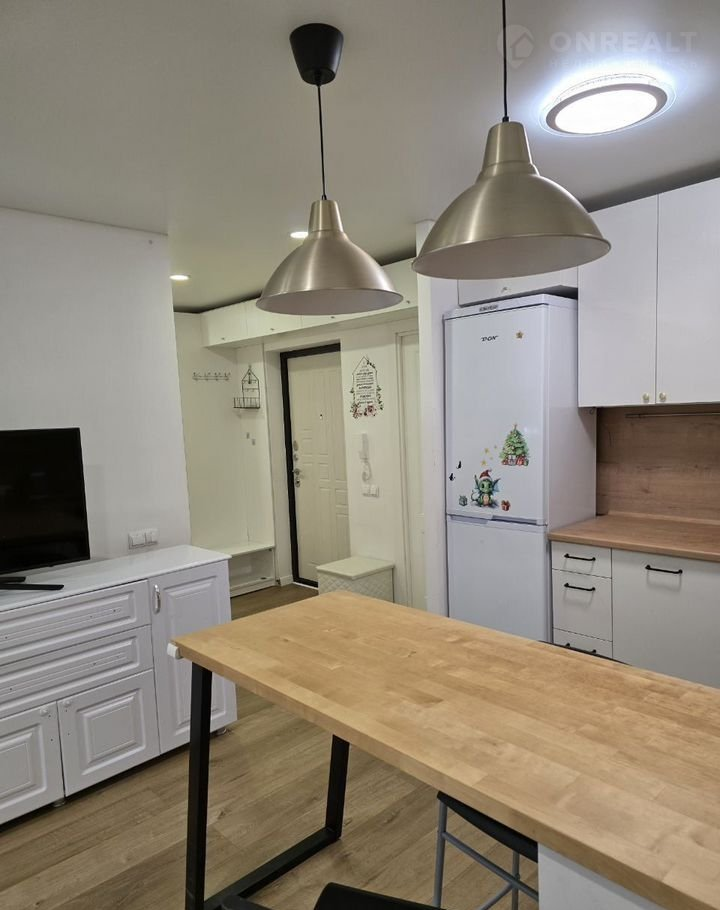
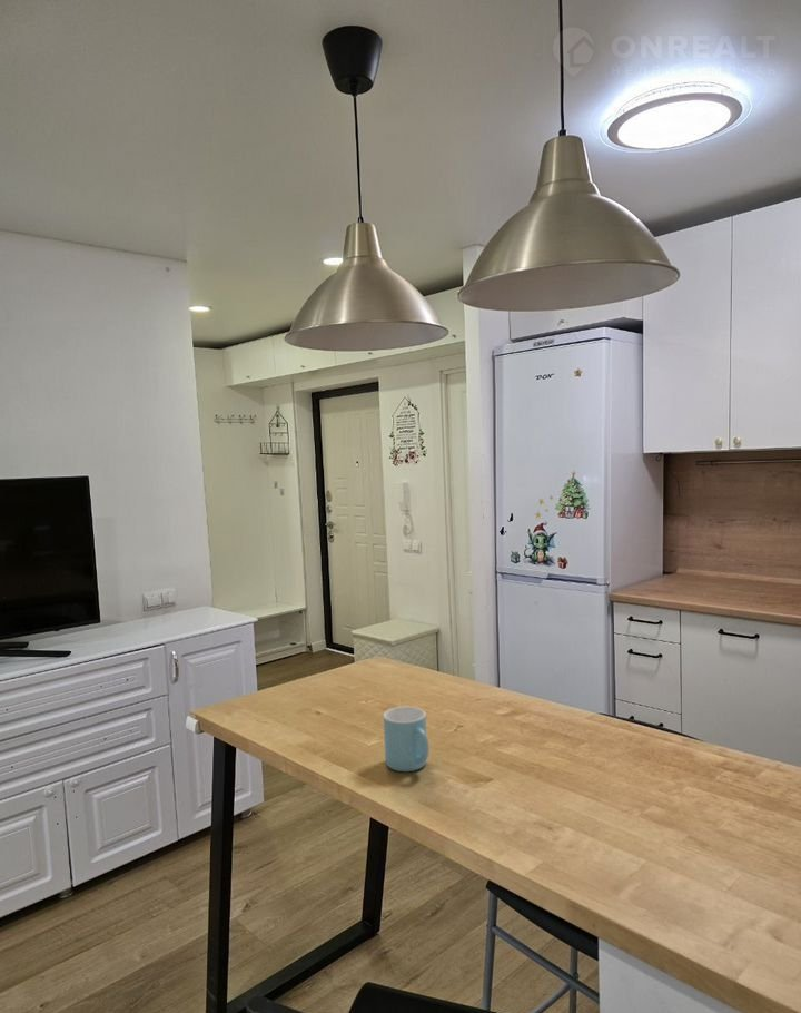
+ mug [383,706,431,773]
